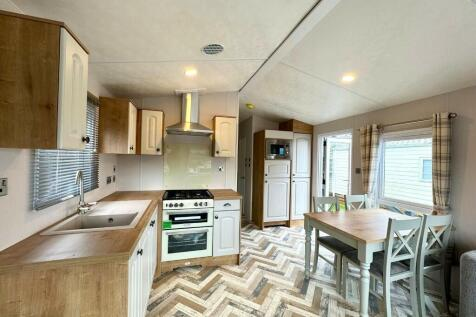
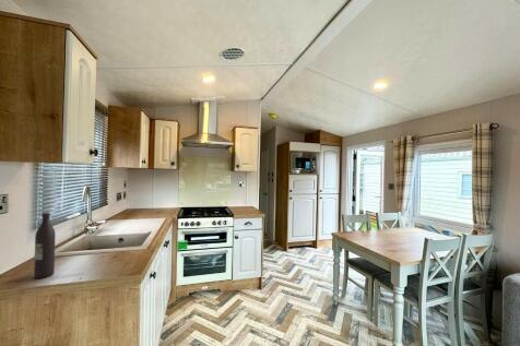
+ wine bottle [33,212,56,279]
